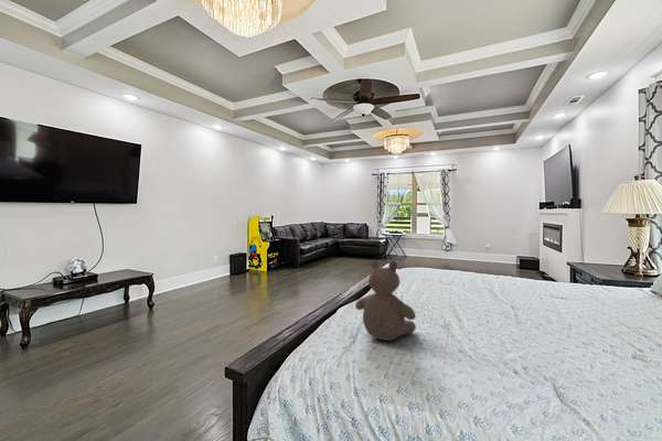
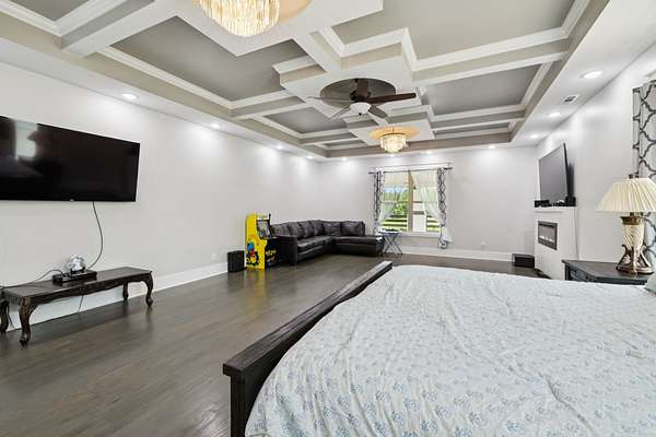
- bear [354,258,417,342]
